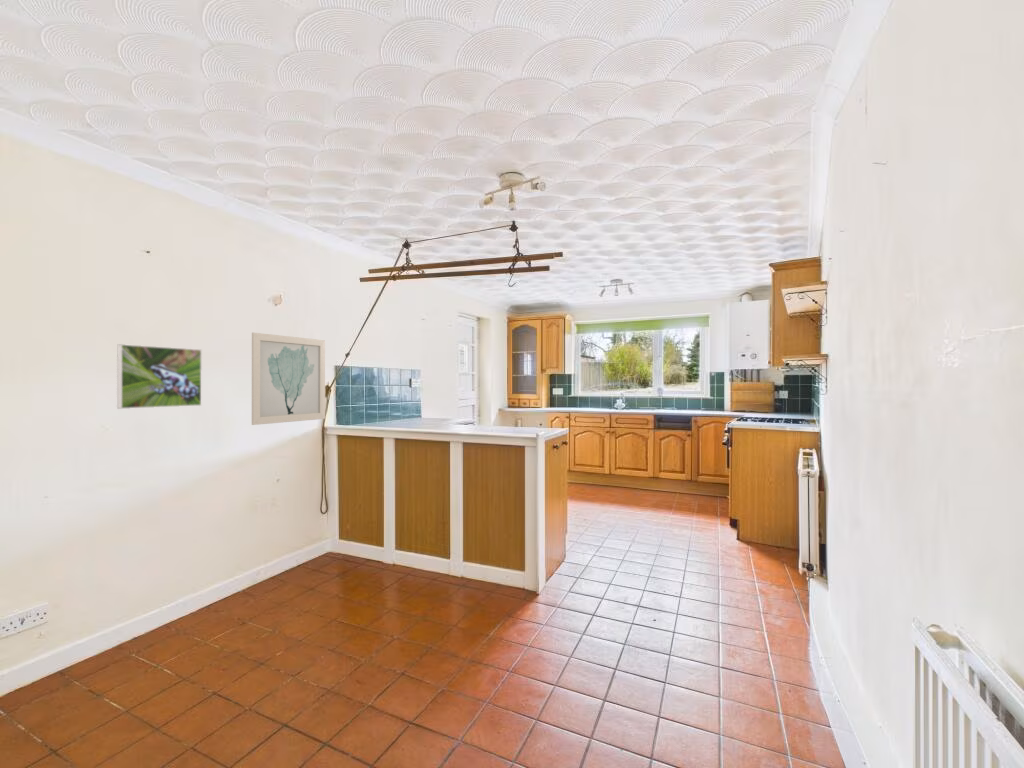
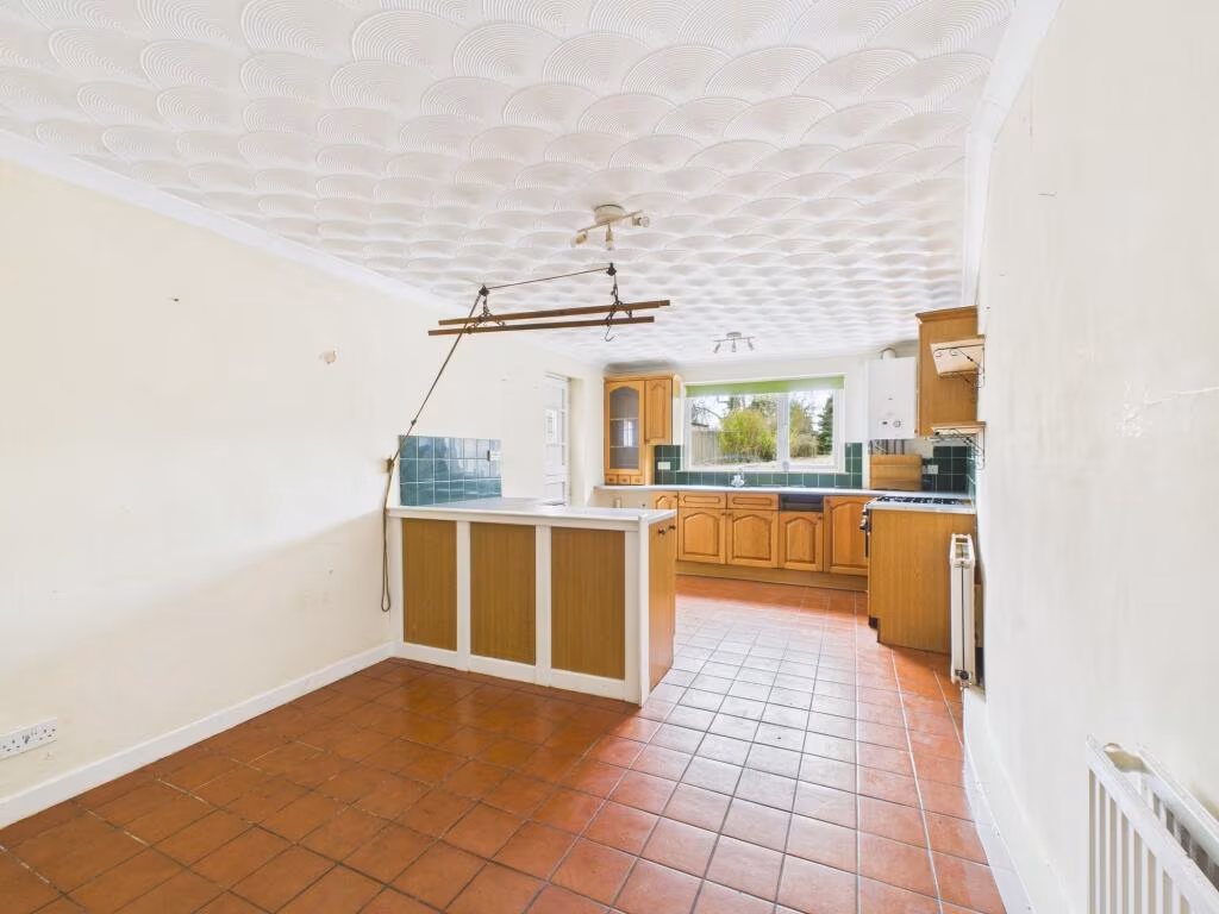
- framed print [116,343,203,410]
- wall art [251,332,326,426]
